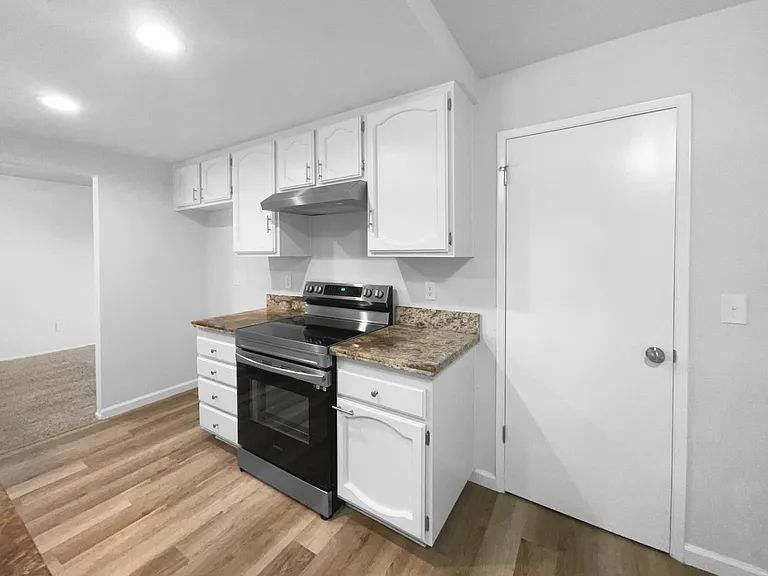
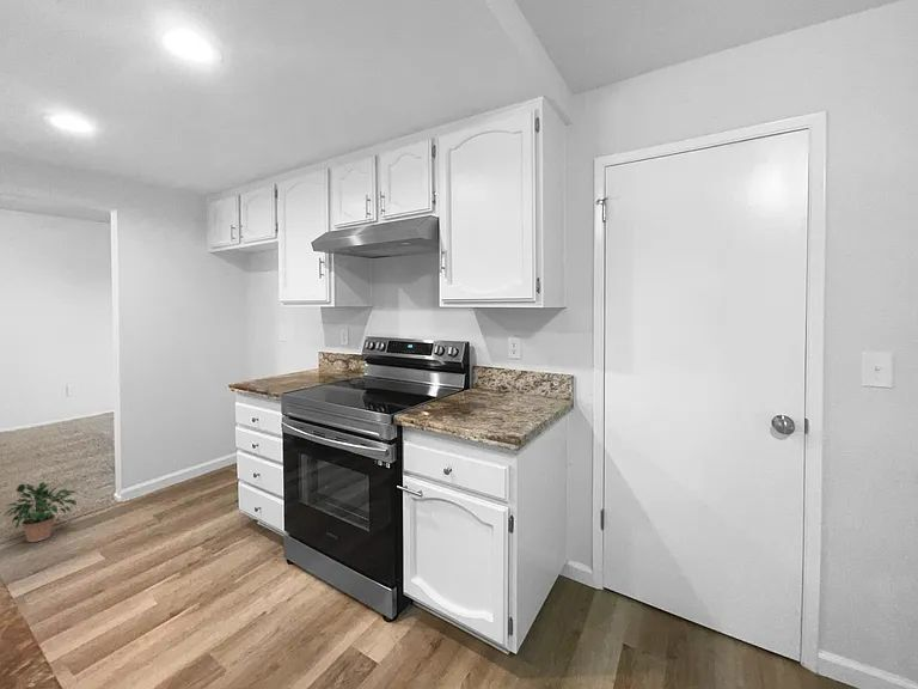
+ potted plant [4,481,78,543]
